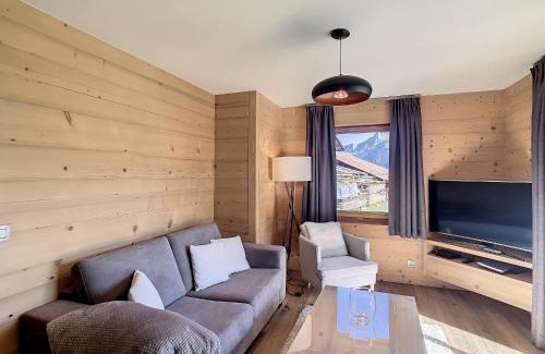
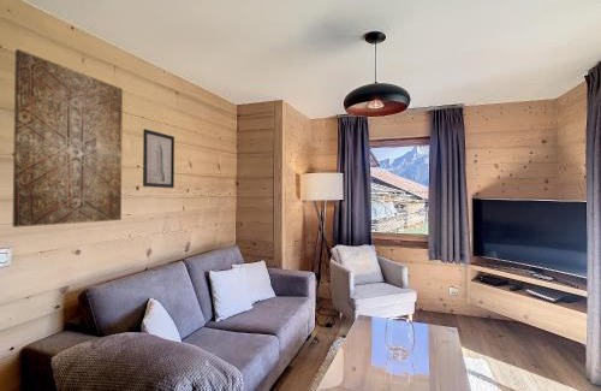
+ wall art [142,128,175,189]
+ wall art [12,48,124,229]
